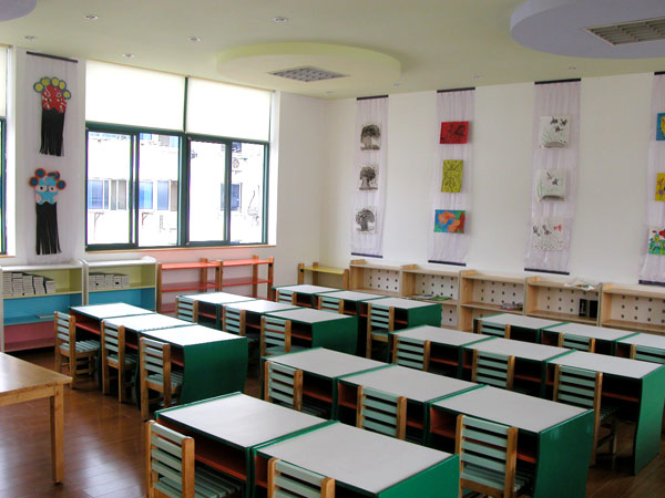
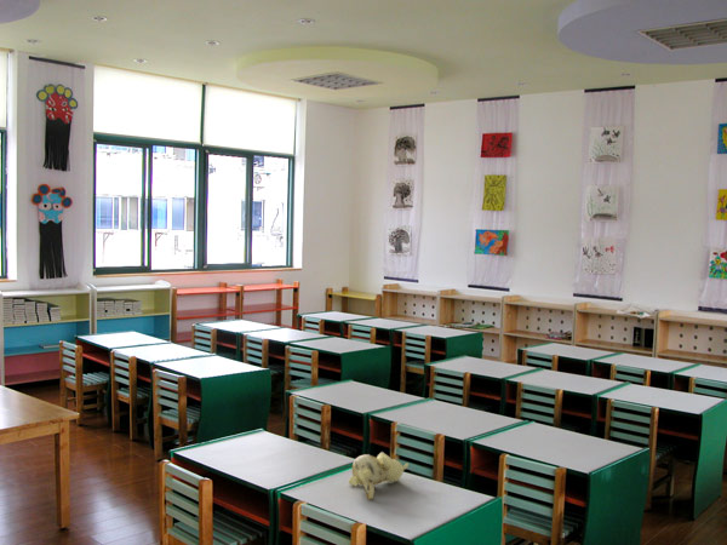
+ teddy bear [347,451,410,501]
